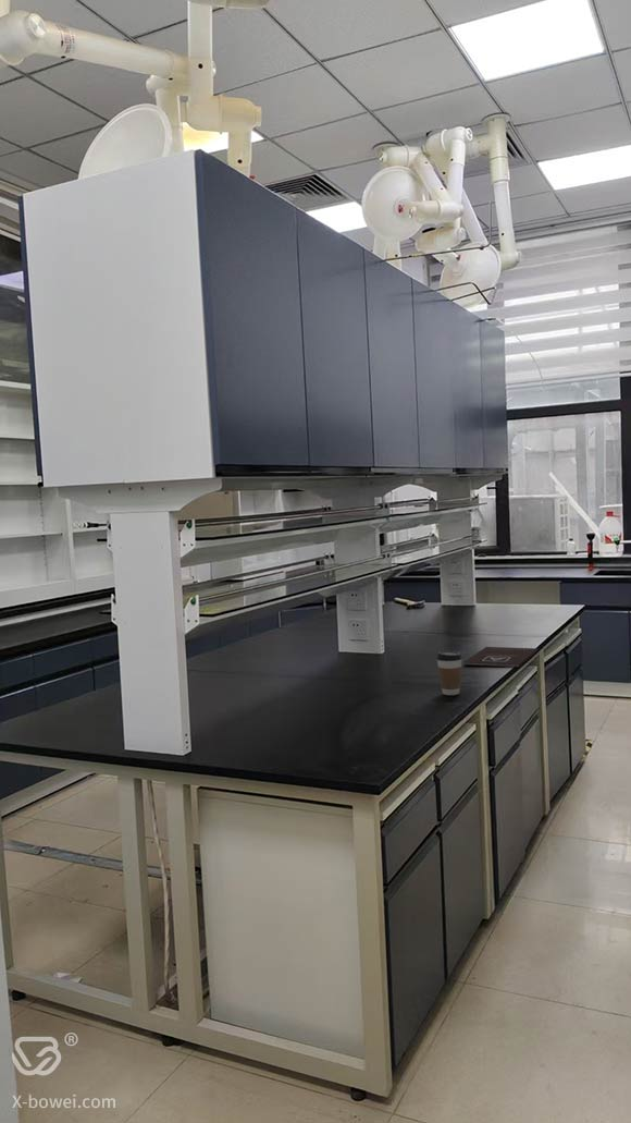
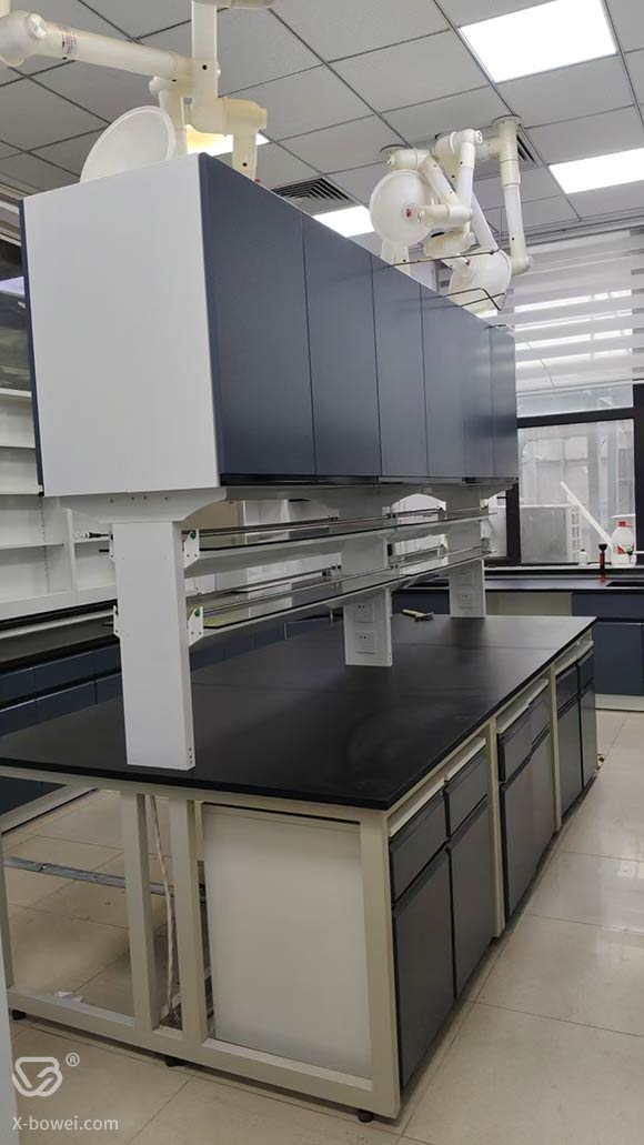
- coffee cup [436,650,463,696]
- book [462,646,540,669]
